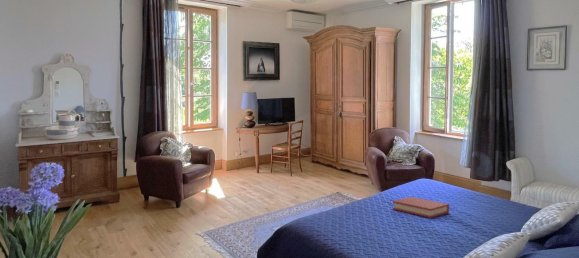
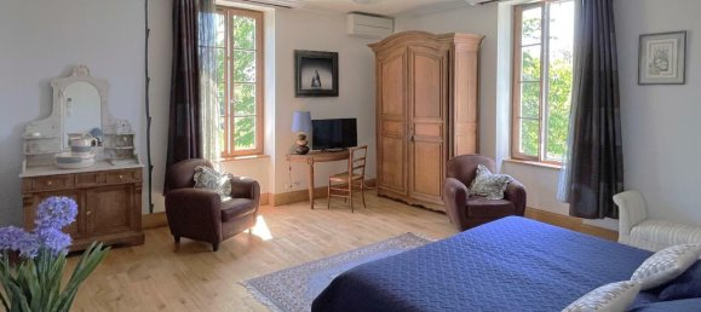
- hardback book [392,196,450,219]
